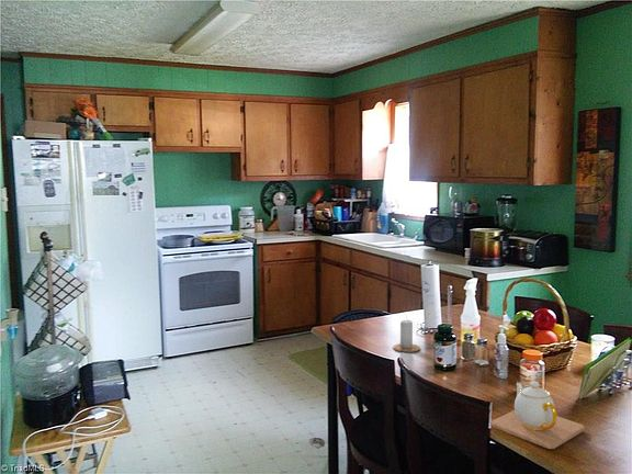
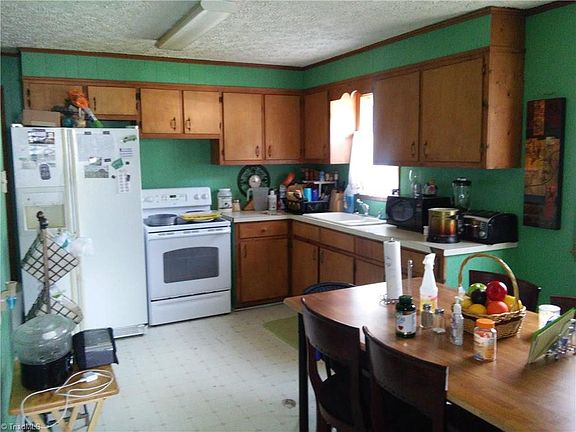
- candle [392,313,421,353]
- teapot [490,381,586,450]
